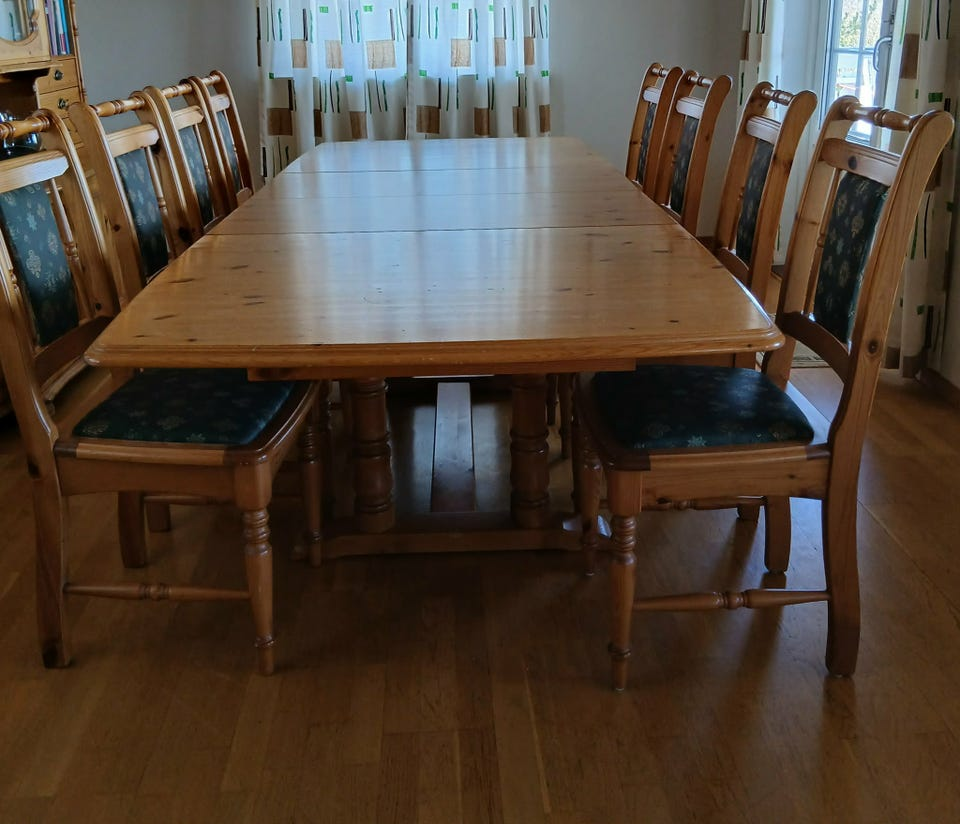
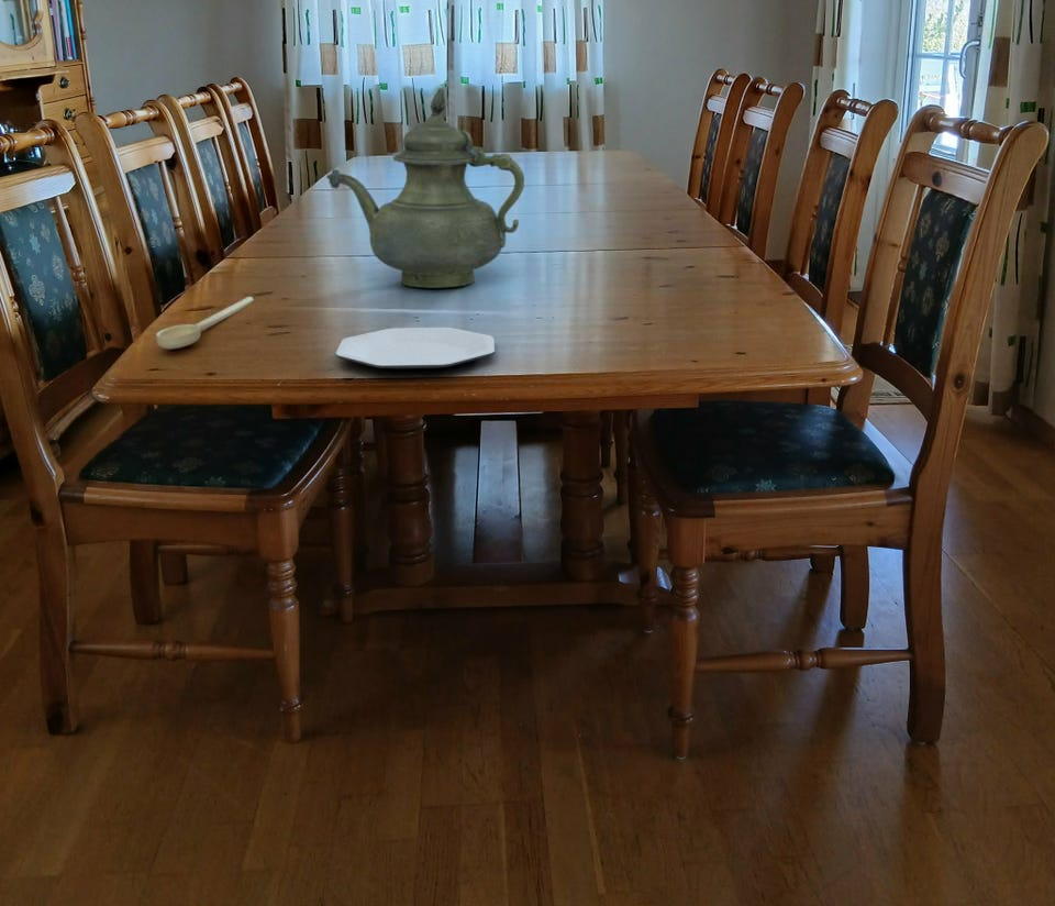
+ plate [334,327,496,369]
+ teapot [325,87,525,289]
+ spoon [155,296,254,350]
